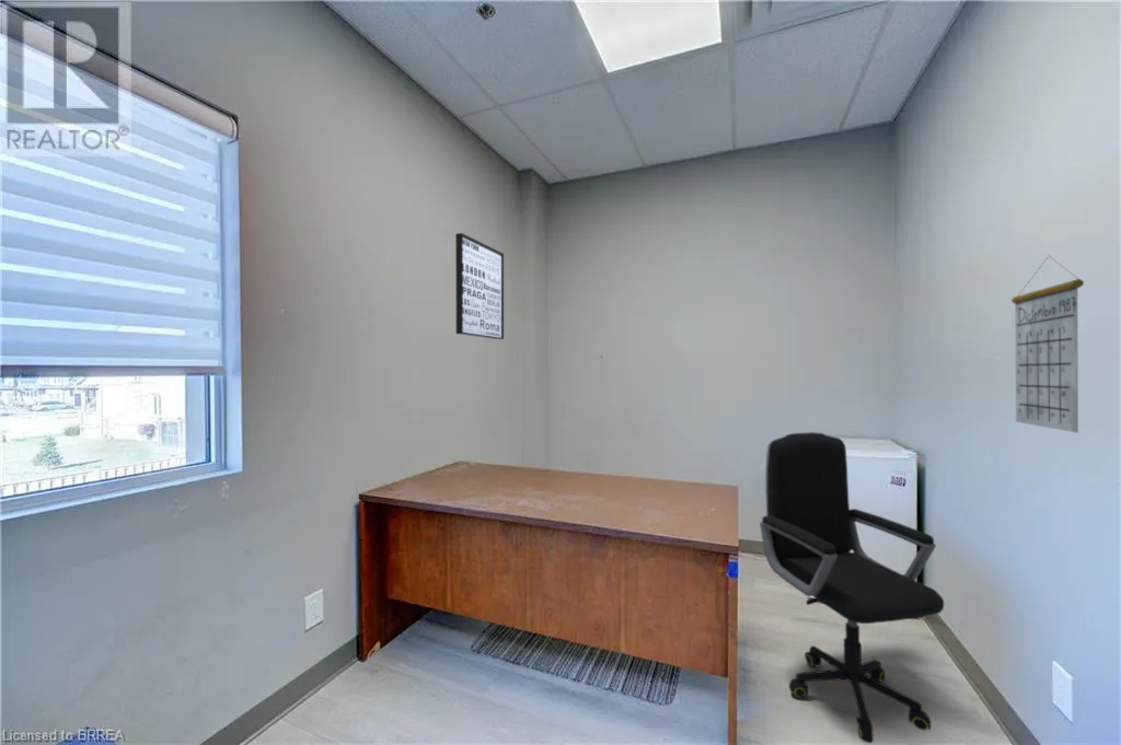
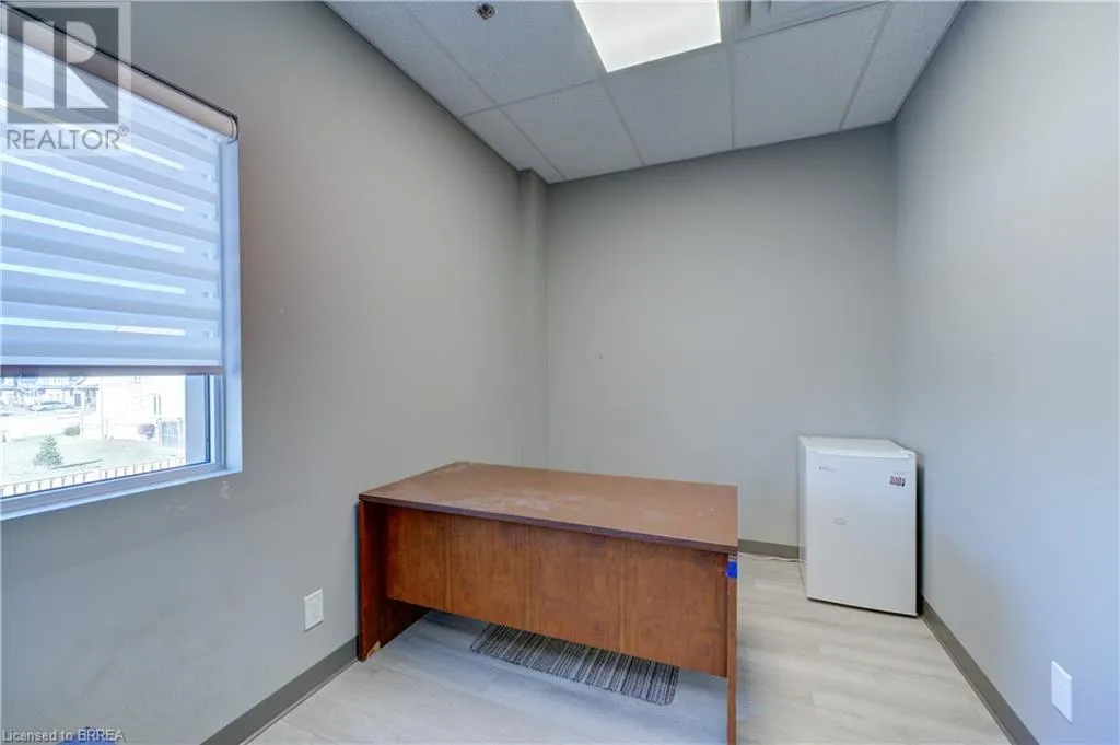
- wall art [454,232,505,340]
- office chair [759,431,945,744]
- calendar [1010,255,1085,434]
